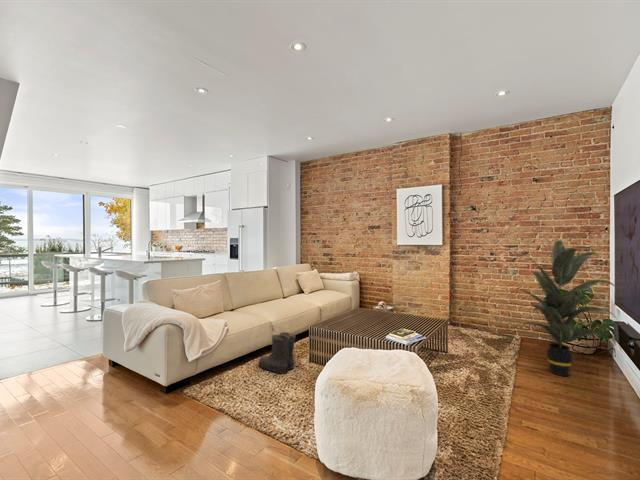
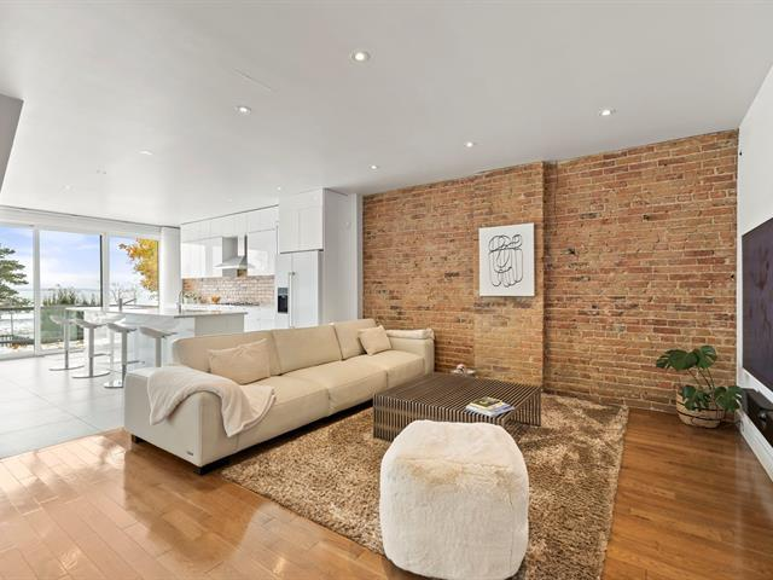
- indoor plant [517,239,621,377]
- boots [256,331,297,375]
